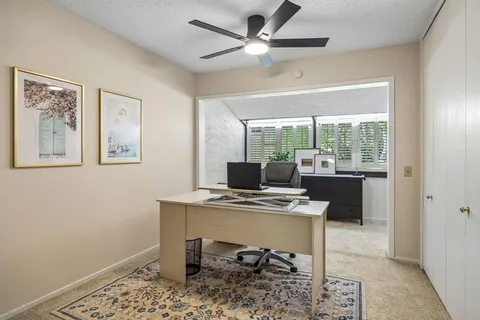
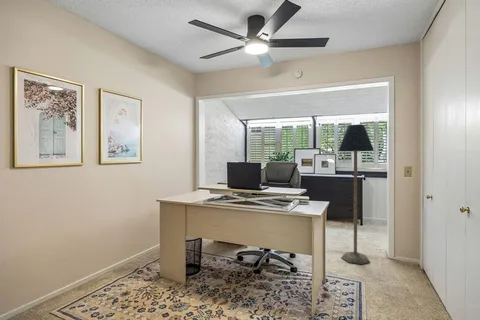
+ floor lamp [338,124,375,265]
